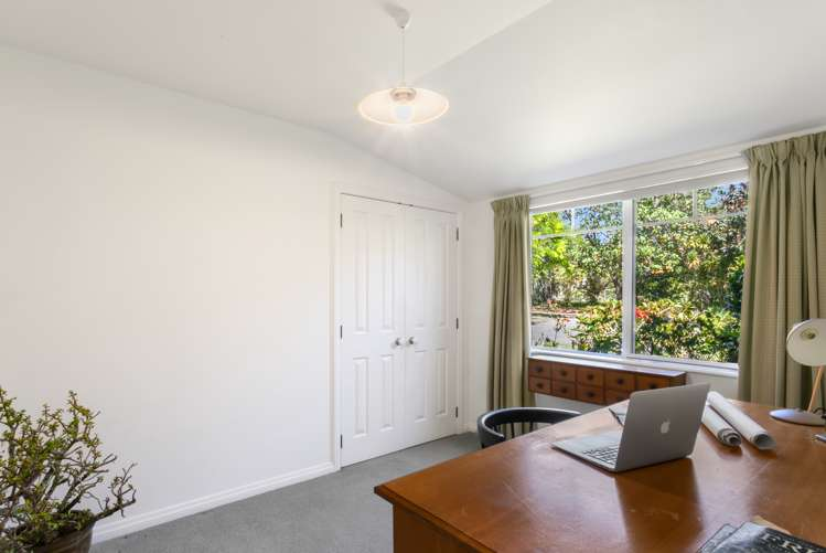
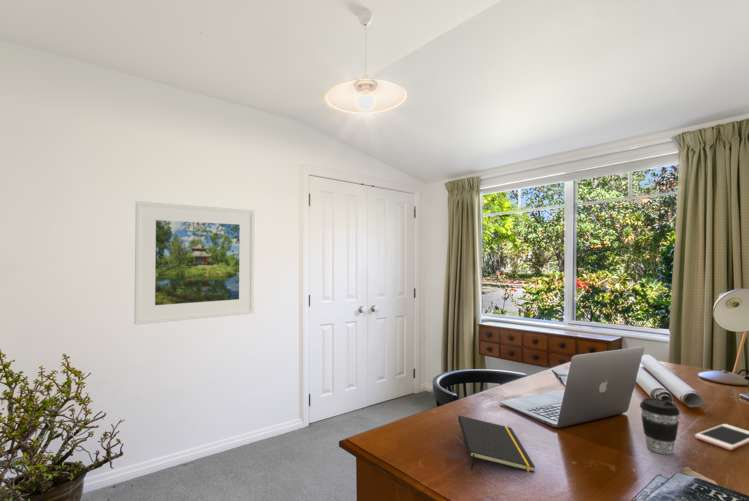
+ cell phone [694,423,749,451]
+ coffee cup [639,397,681,455]
+ notepad [457,415,536,473]
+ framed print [133,200,256,326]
